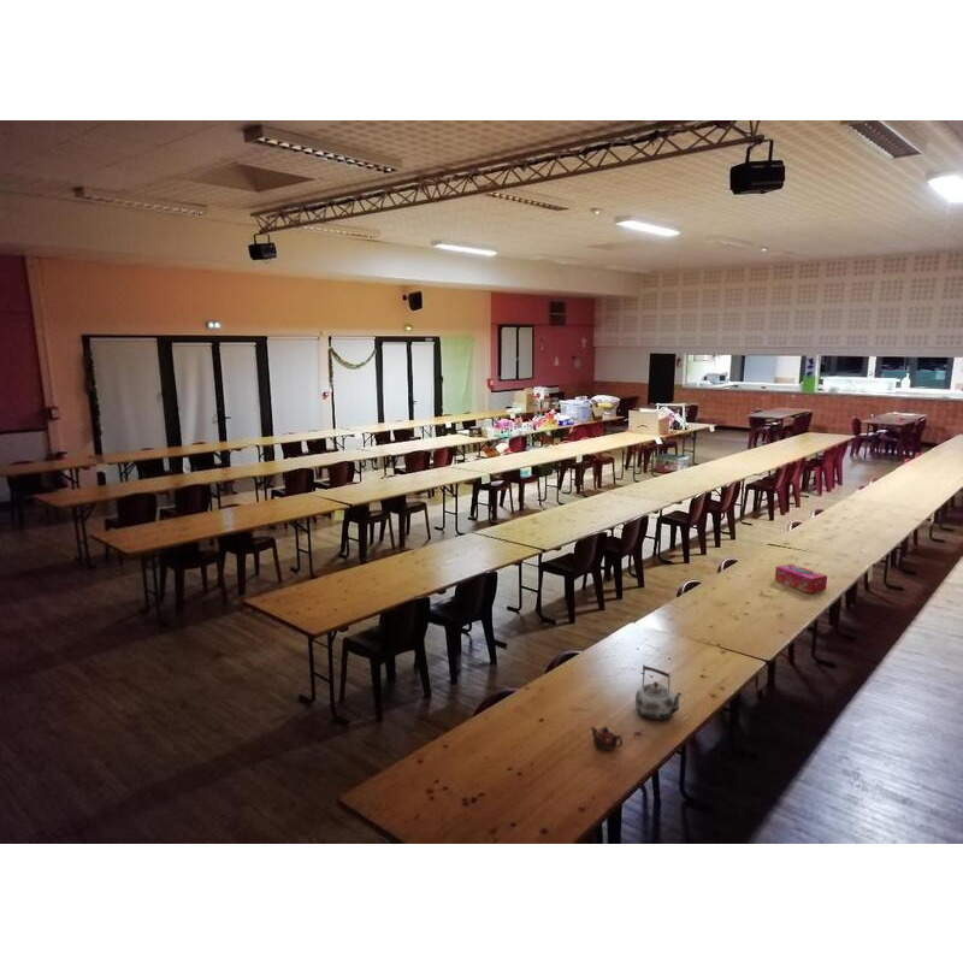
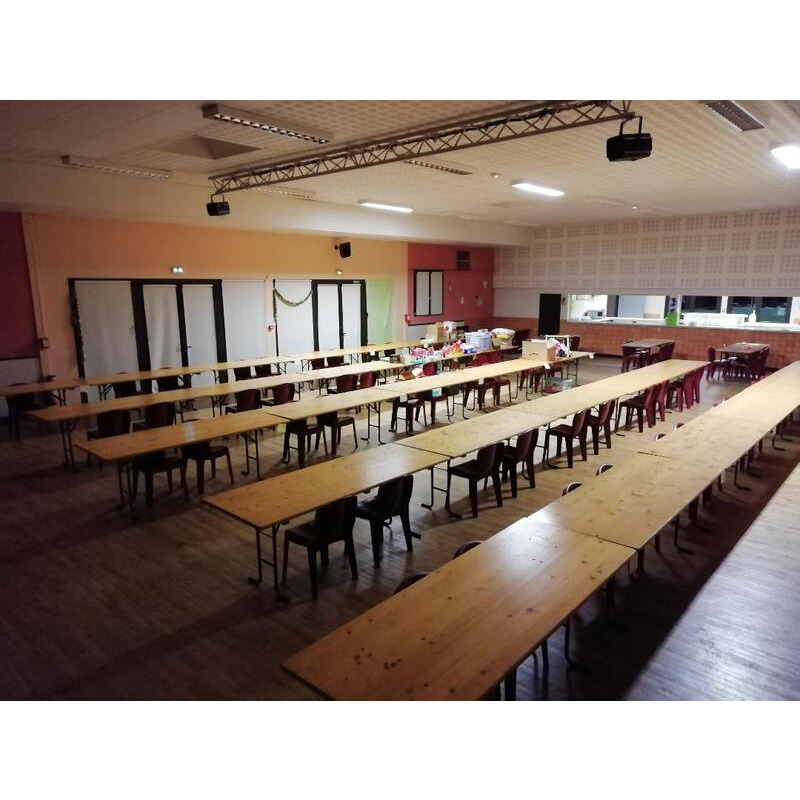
- kettle [634,663,684,720]
- teapot [590,725,624,751]
- tissue box [774,563,828,595]
